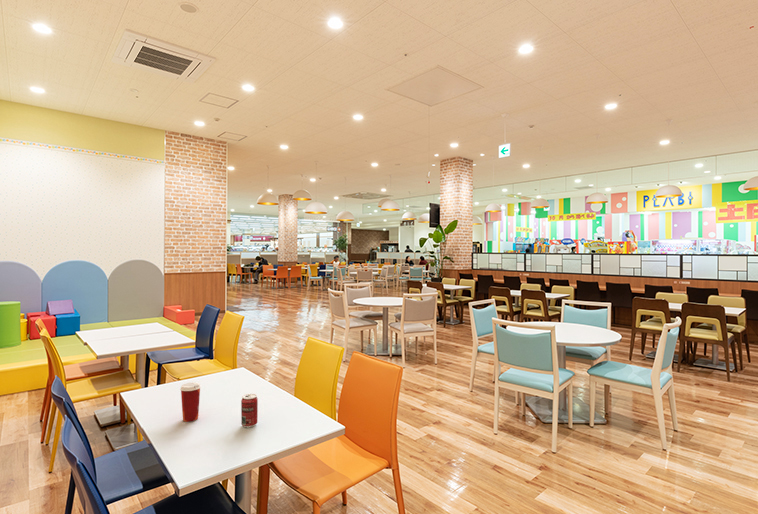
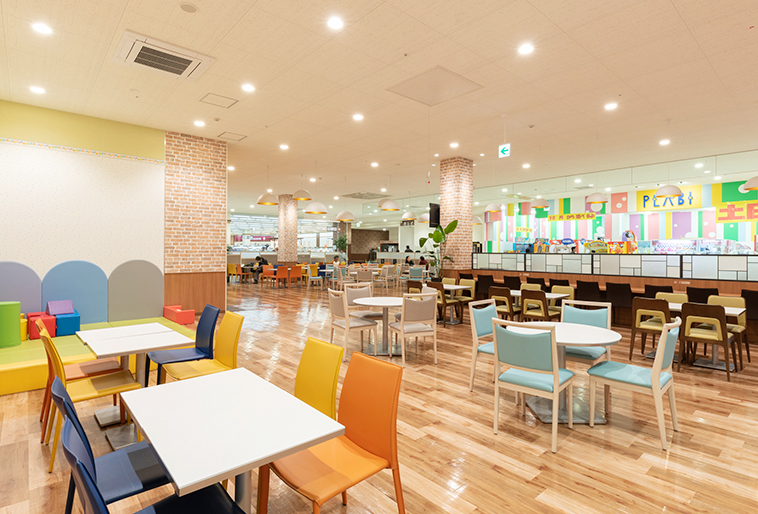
- paper cup [179,381,202,423]
- beverage can [240,393,259,428]
